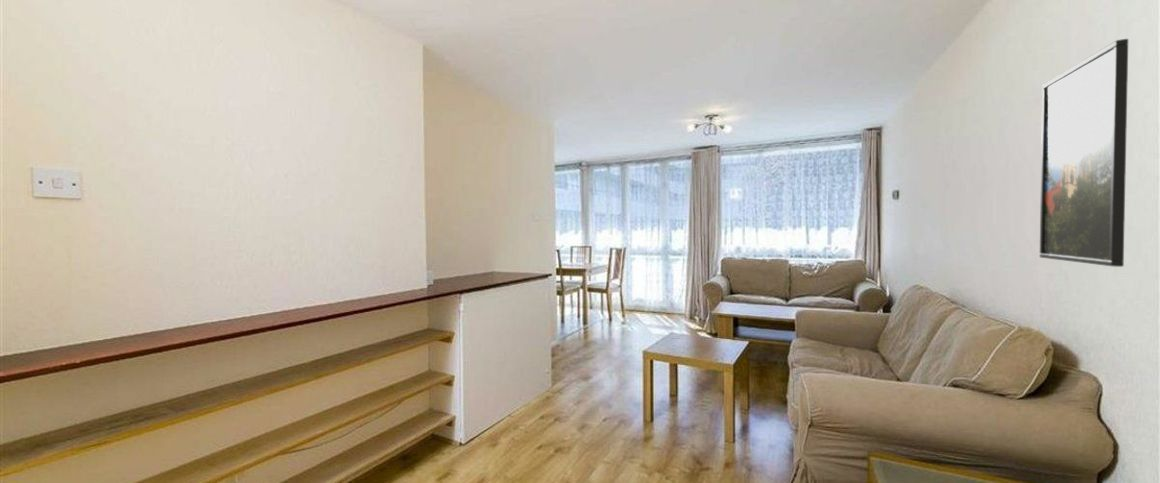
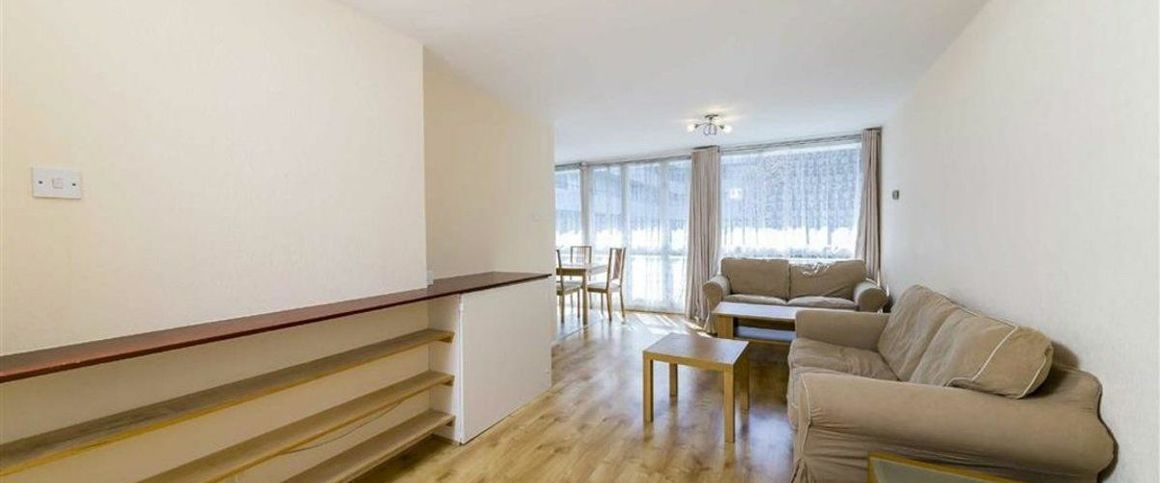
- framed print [1039,38,1129,268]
